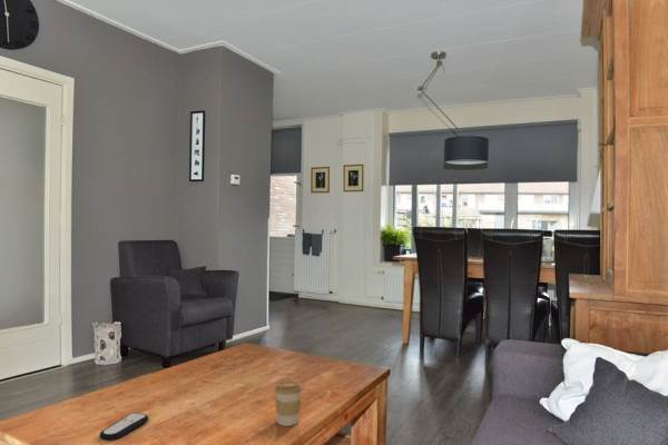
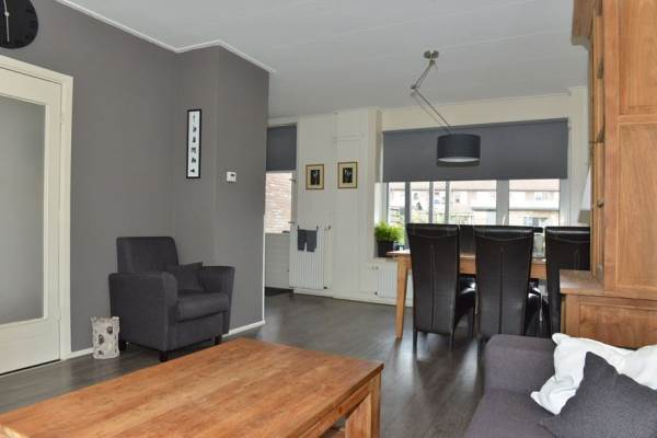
- remote control [99,412,149,442]
- coffee cup [273,380,304,427]
